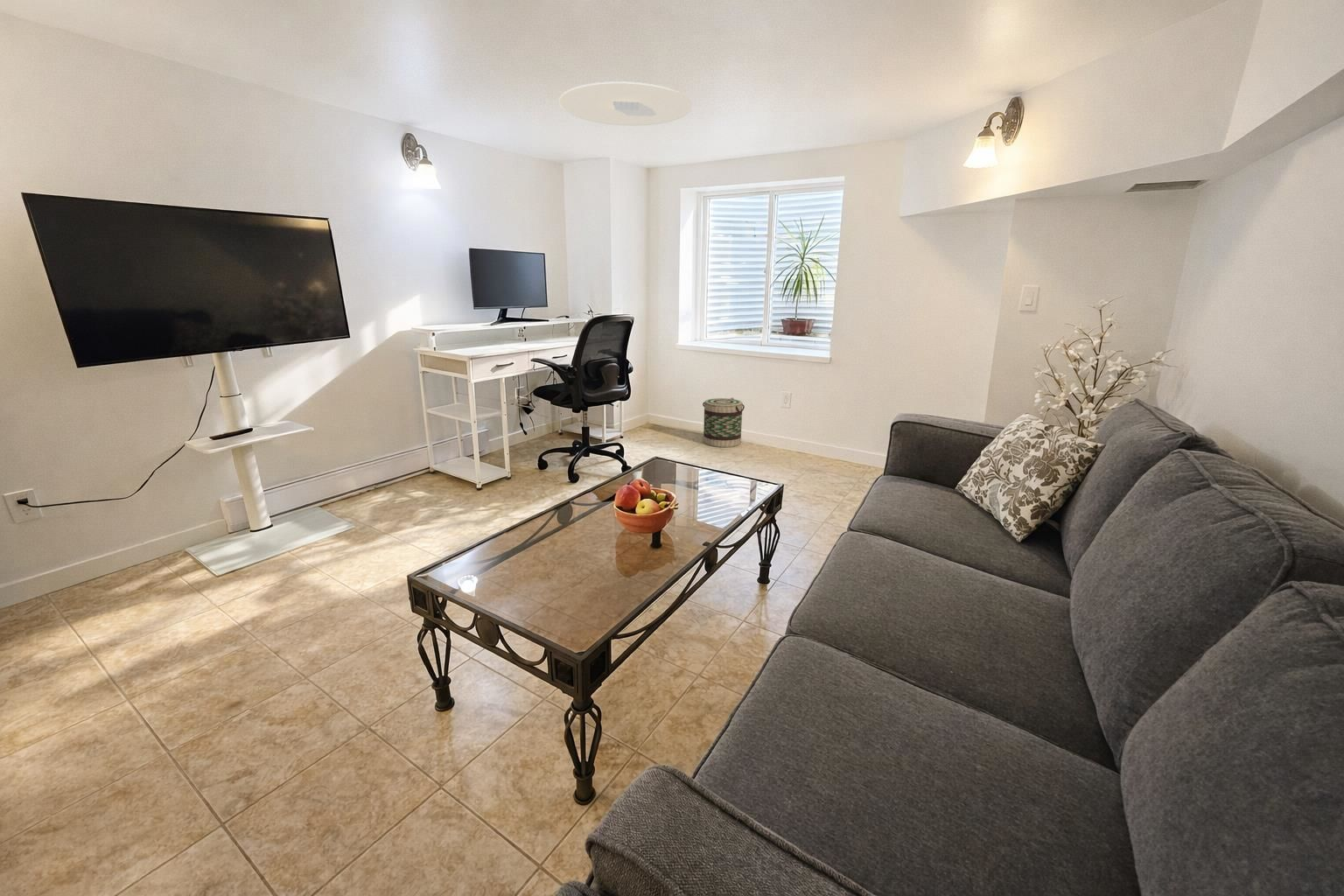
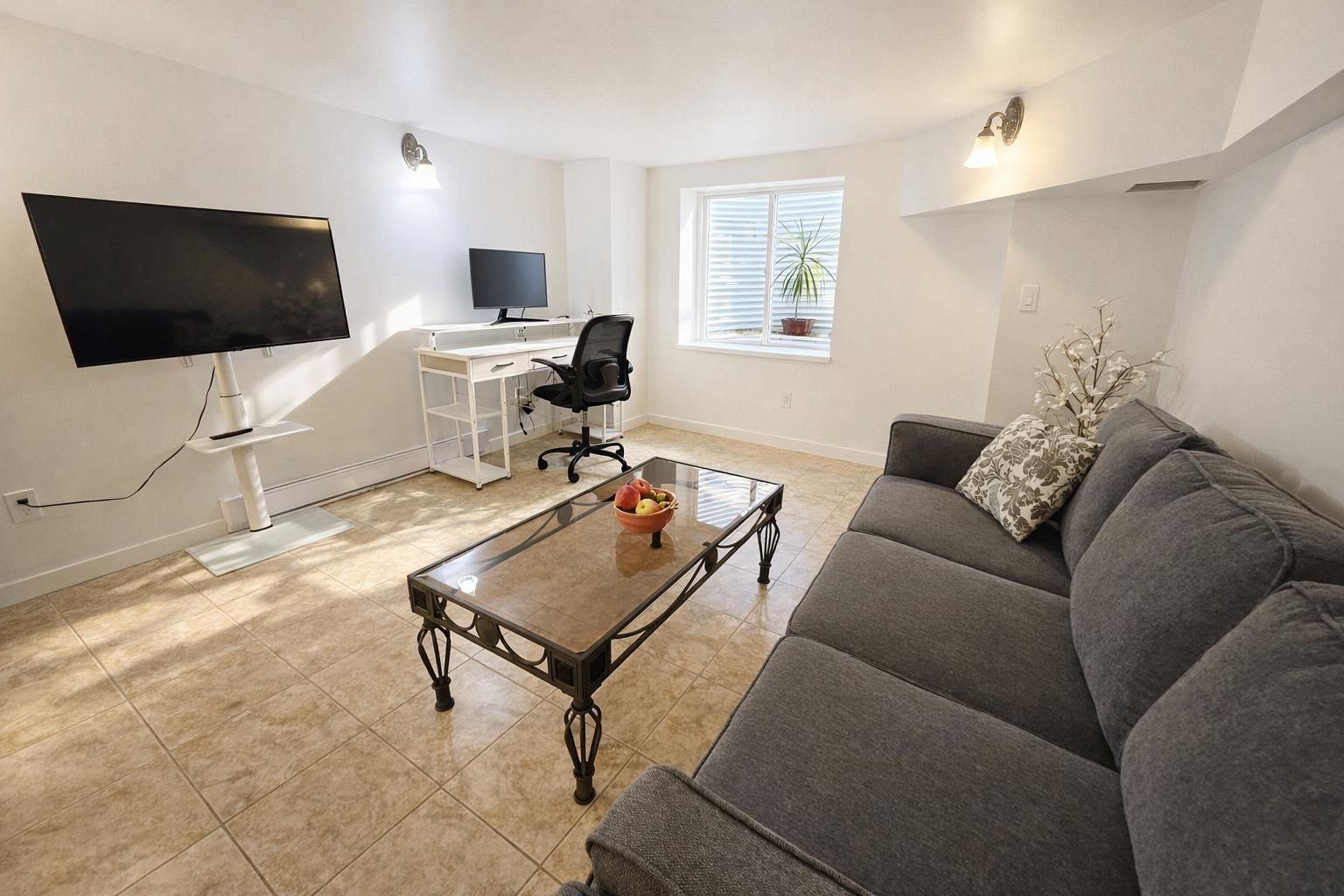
- basket [702,397,746,448]
- ceiling light [558,81,693,127]
